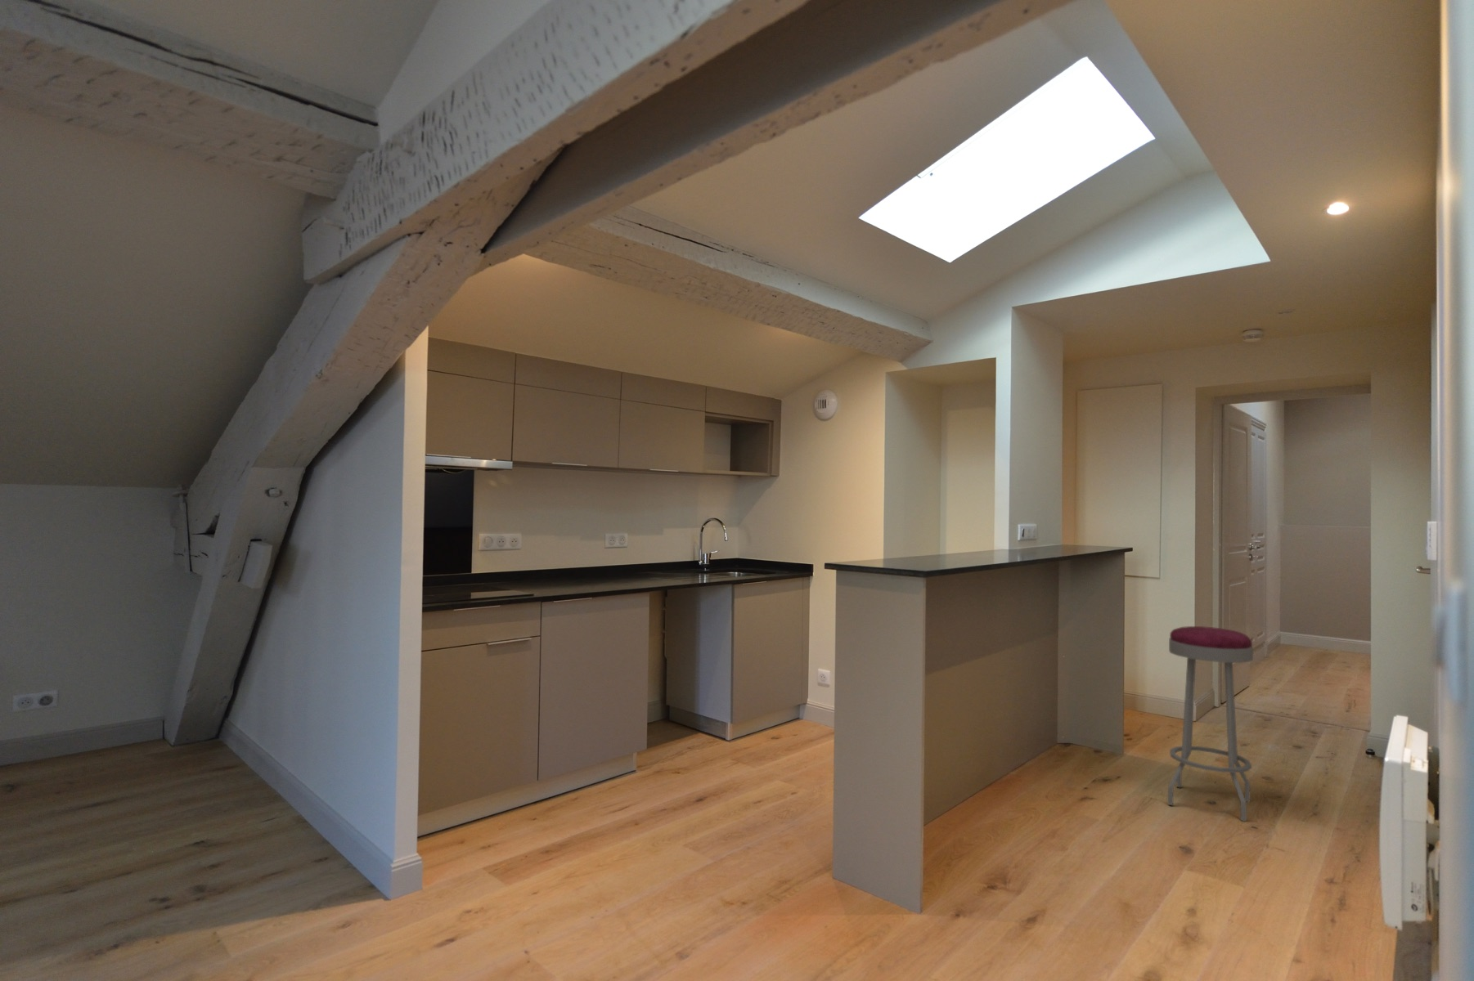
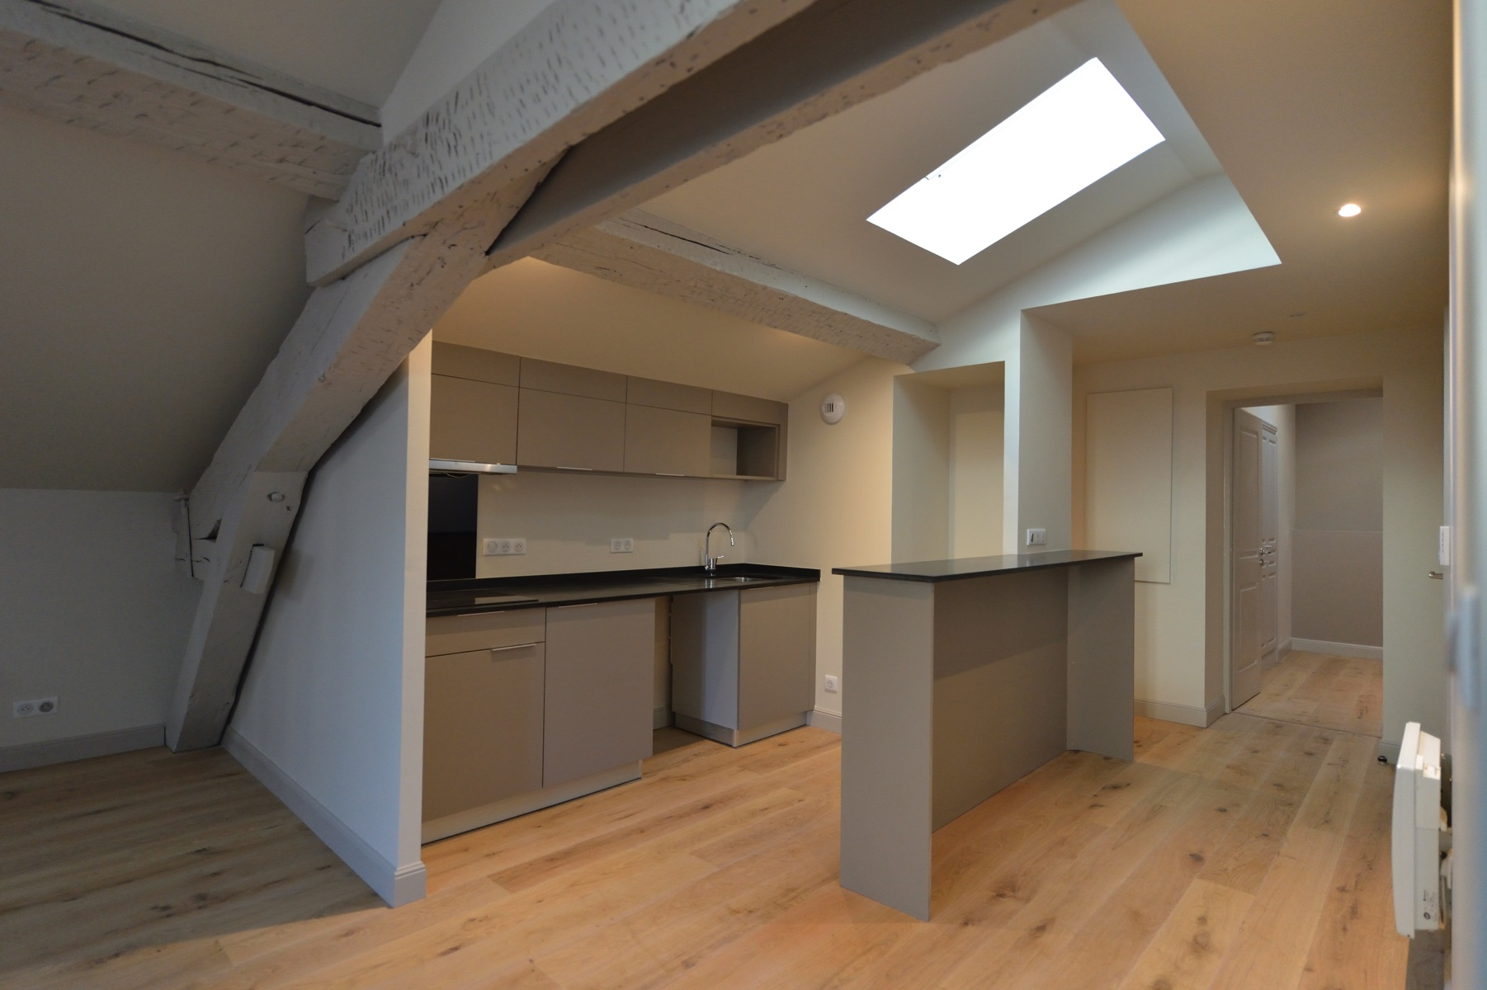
- bar stool [1167,625,1254,822]
